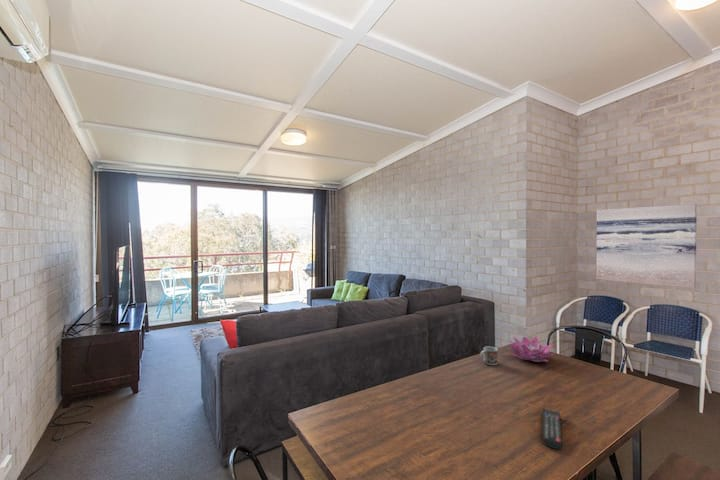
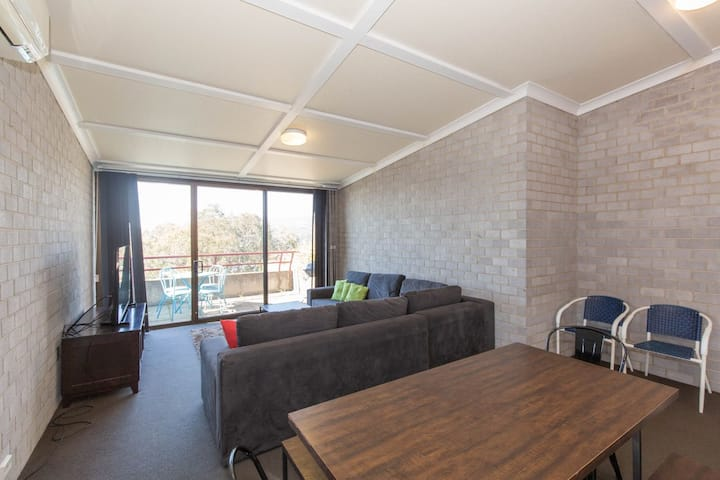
- artificial flower [506,336,556,363]
- wall art [595,203,698,290]
- cup [479,345,499,366]
- remote control [541,407,563,450]
